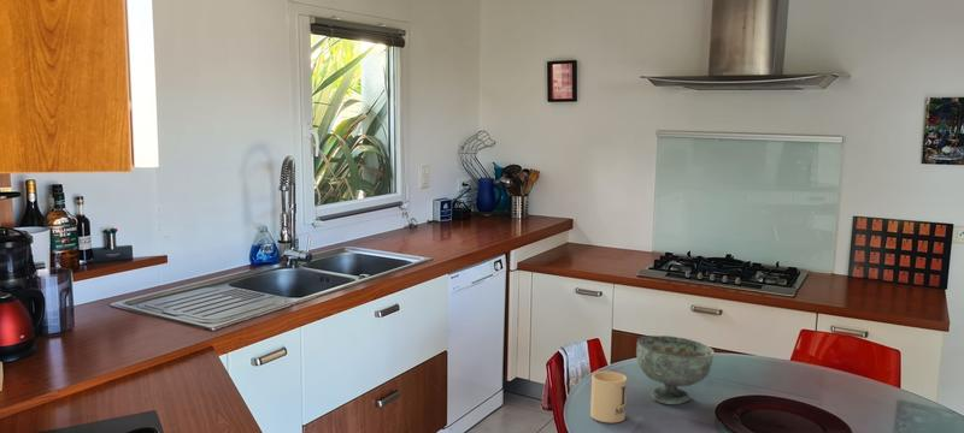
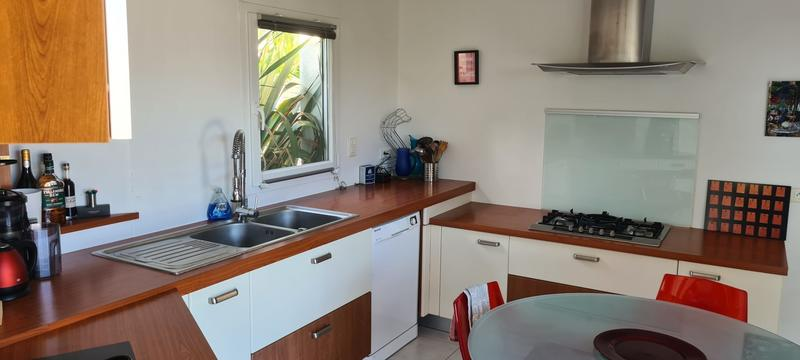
- mug [589,370,628,423]
- bowl [635,334,716,405]
